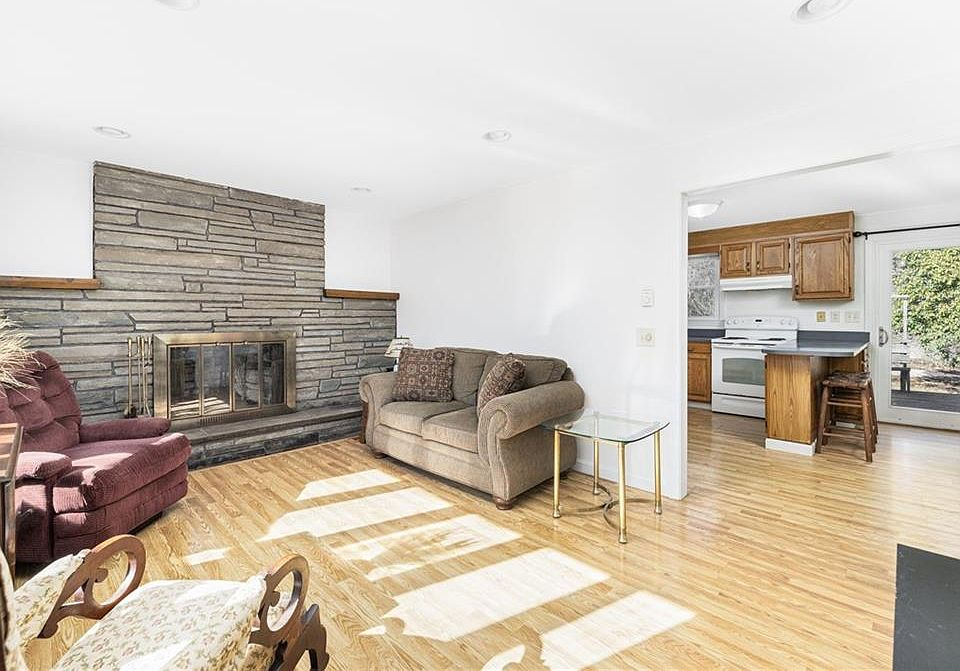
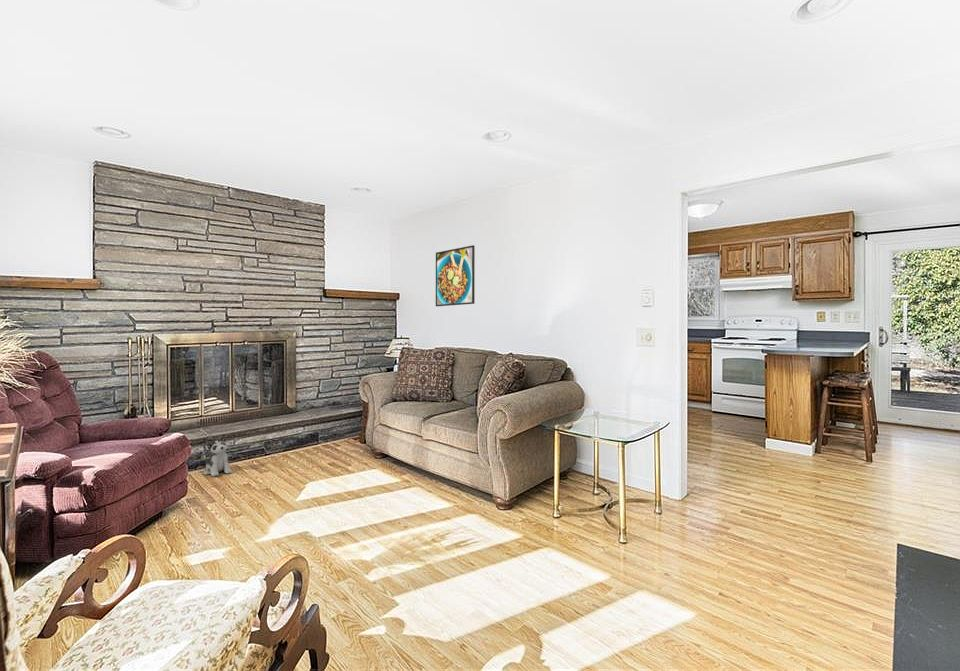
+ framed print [435,244,476,307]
+ plush toy [203,433,233,477]
